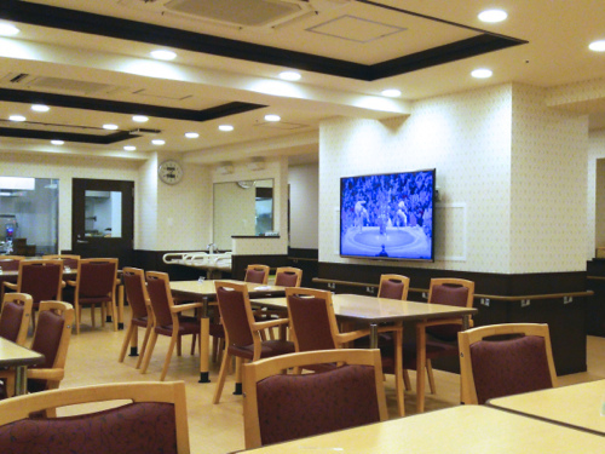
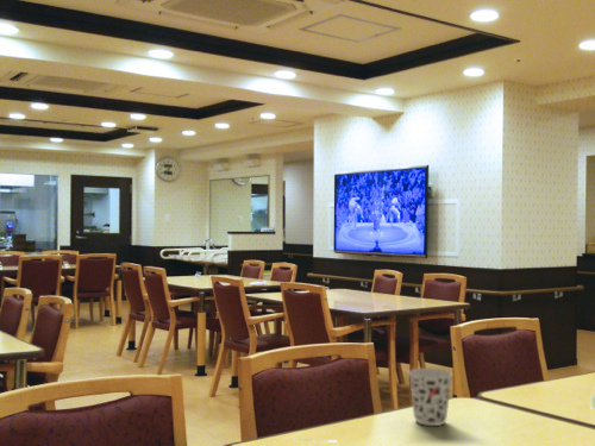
+ cup [407,368,453,427]
